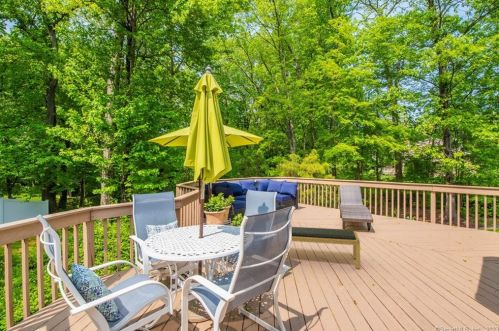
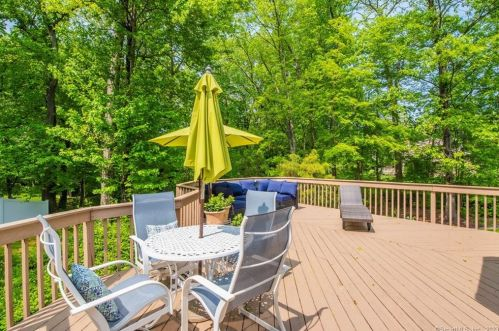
- bench [291,226,361,270]
